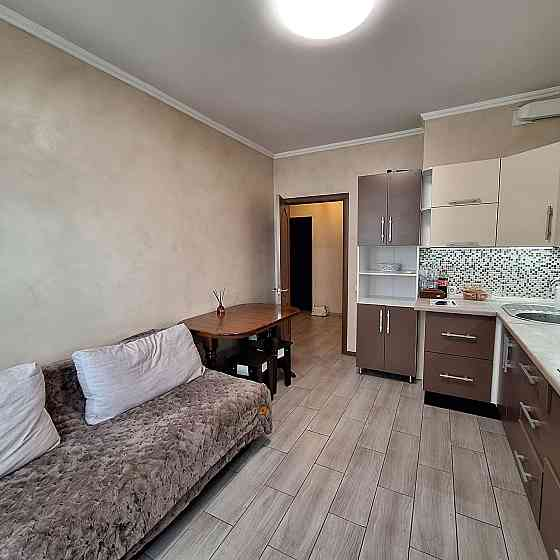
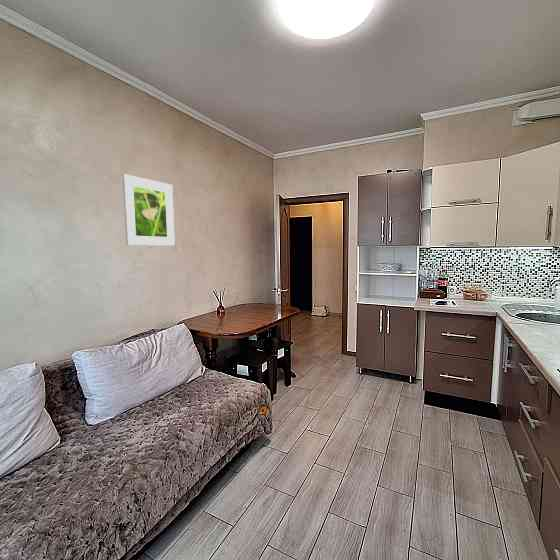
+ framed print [121,173,176,247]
